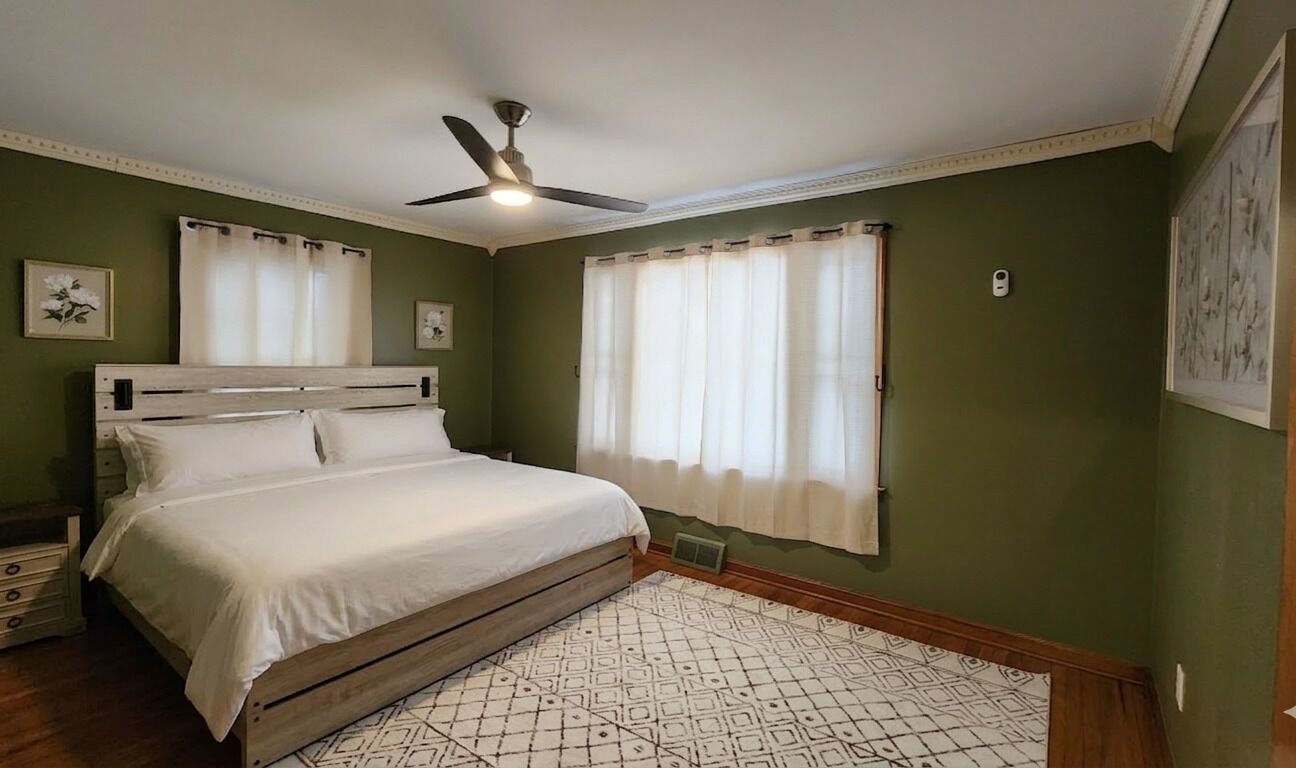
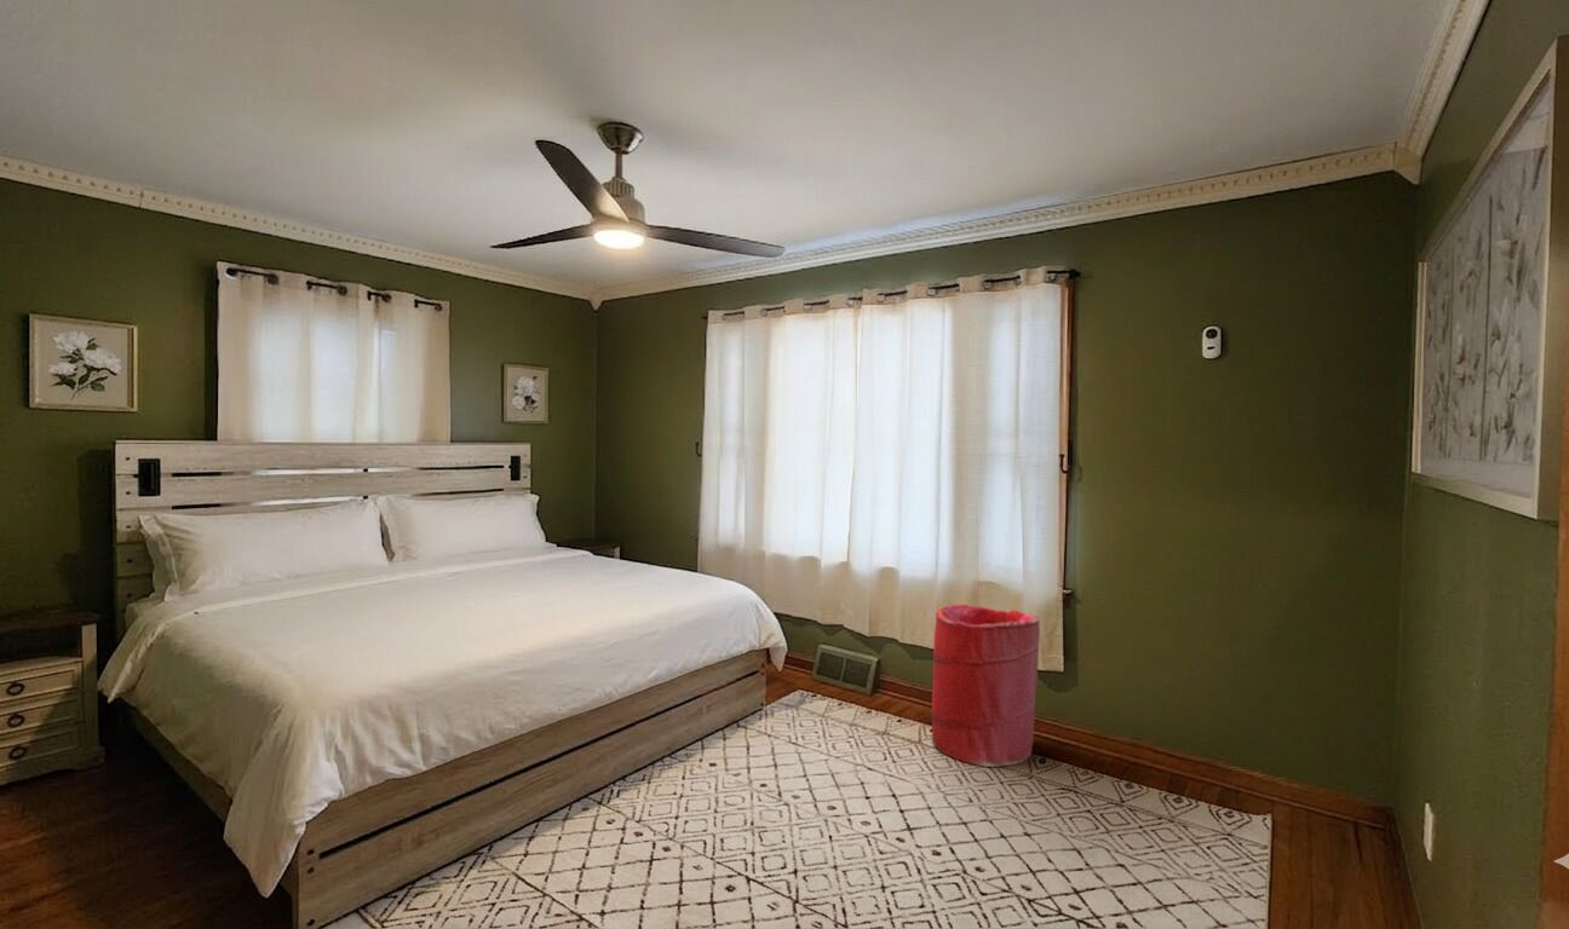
+ laundry hamper [931,604,1041,768]
